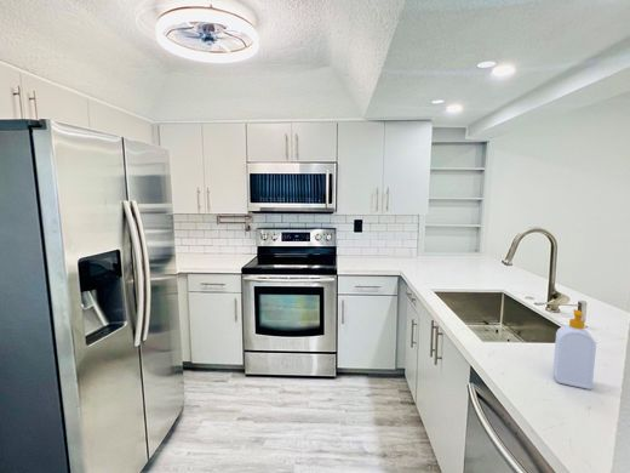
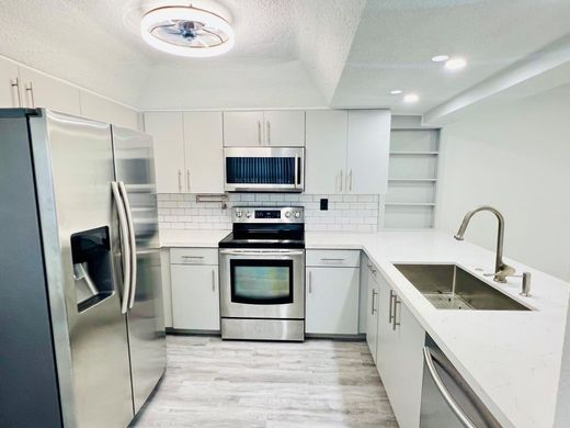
- soap bottle [552,308,597,391]
